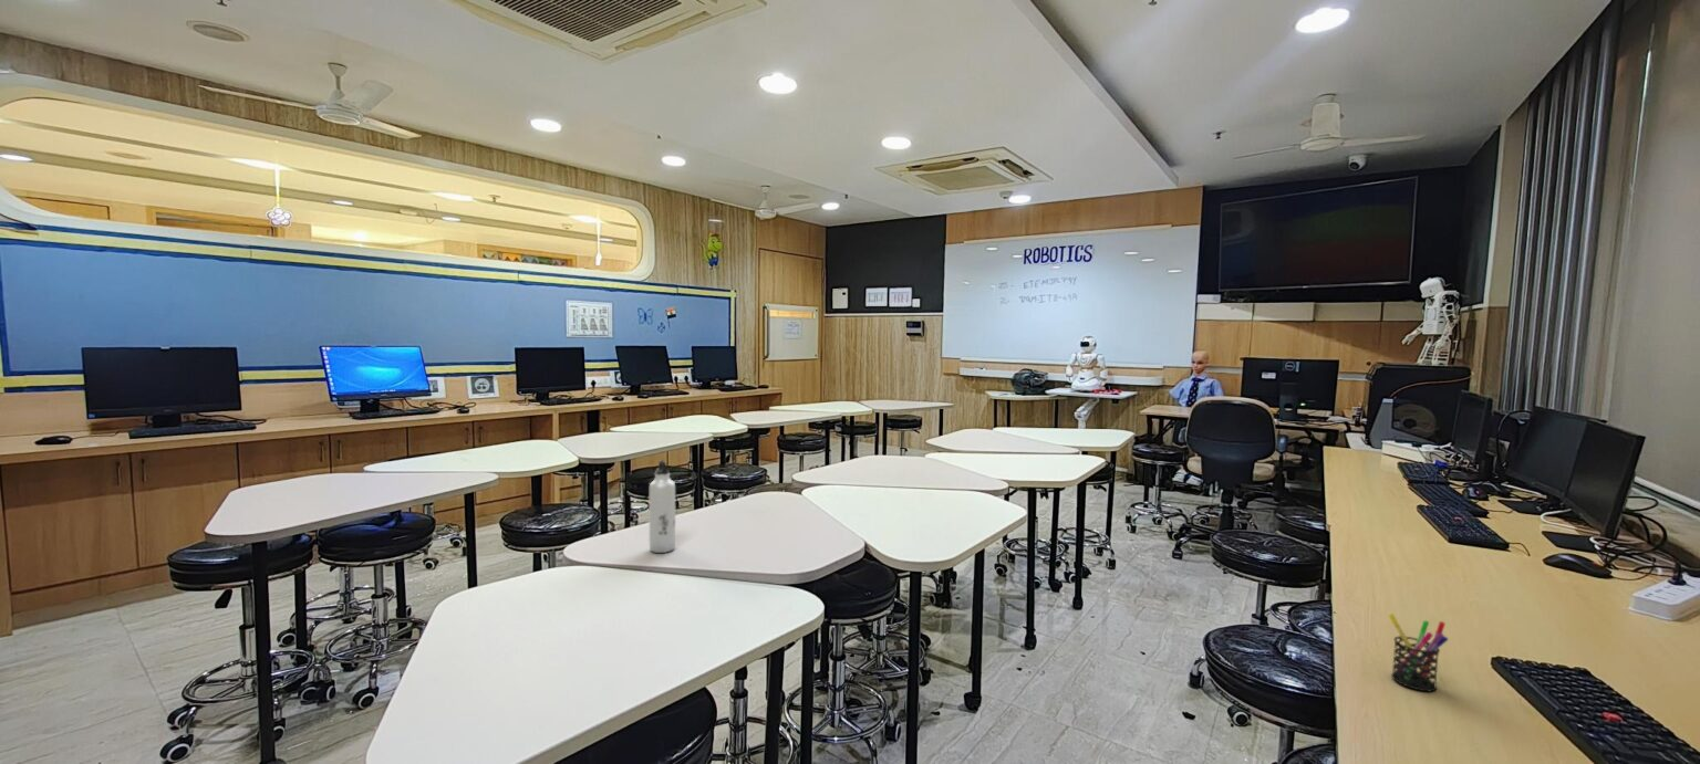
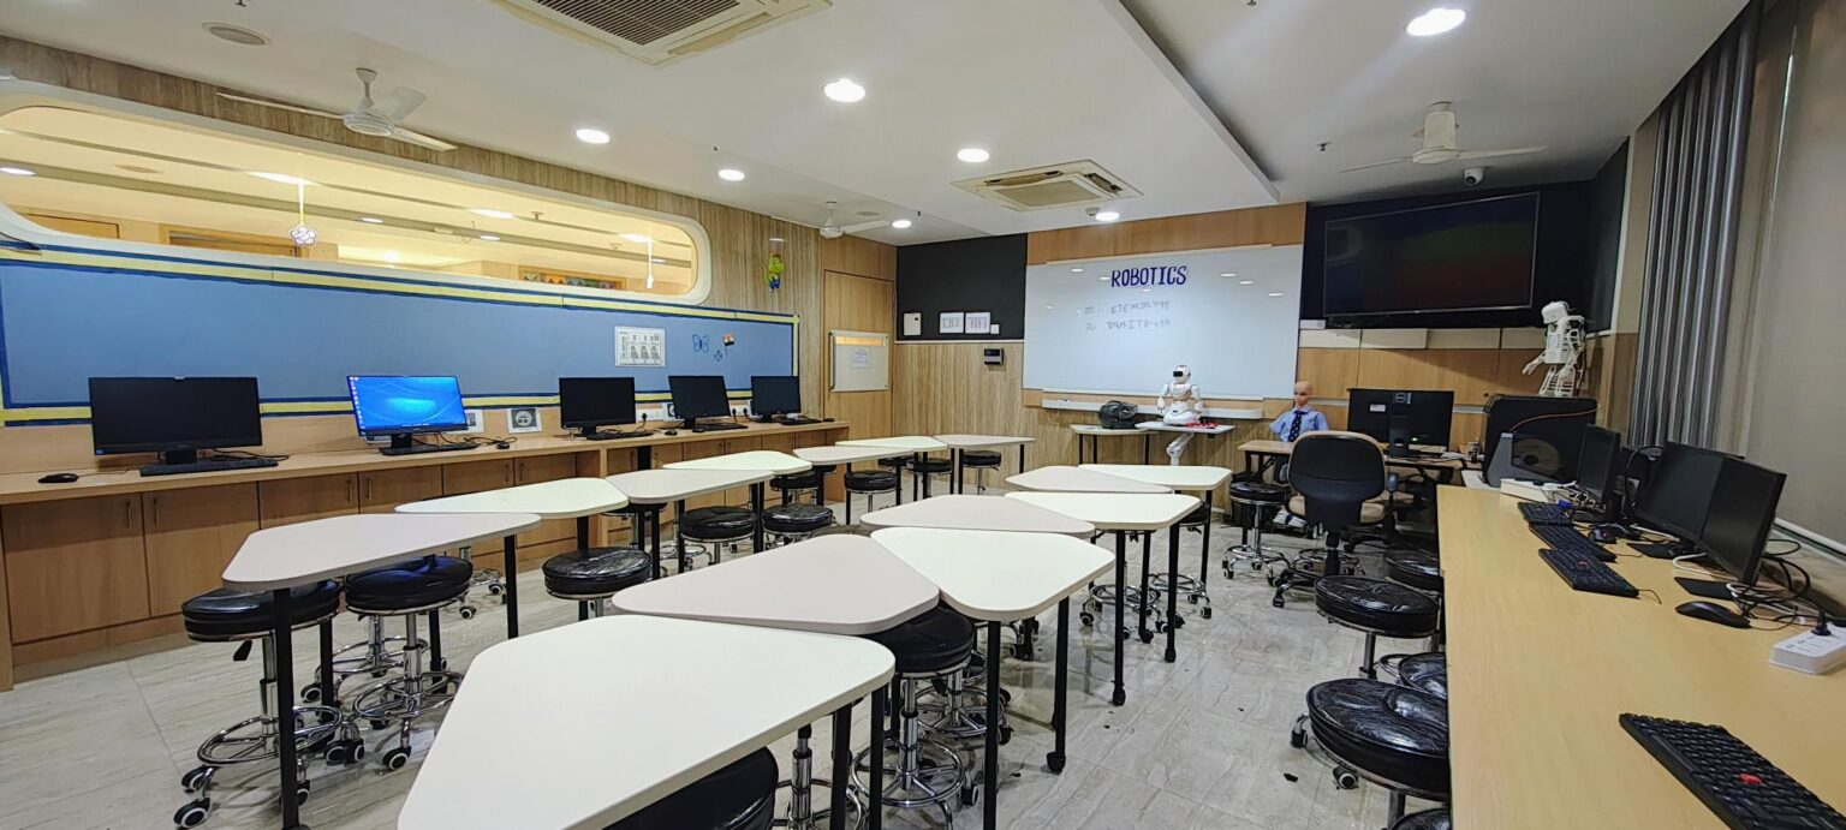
- water bottle [649,459,676,554]
- pen holder [1387,613,1449,693]
